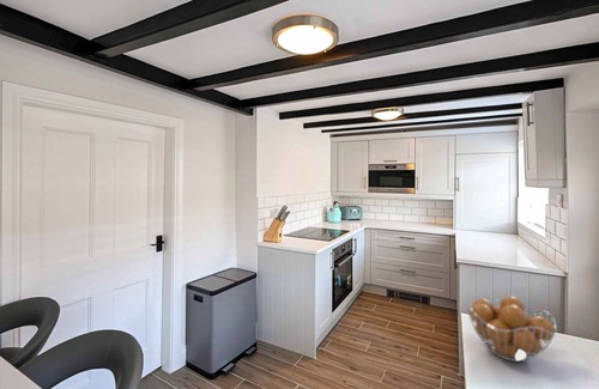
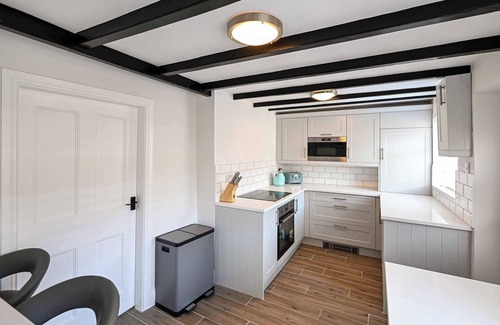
- fruit basket [466,296,557,363]
